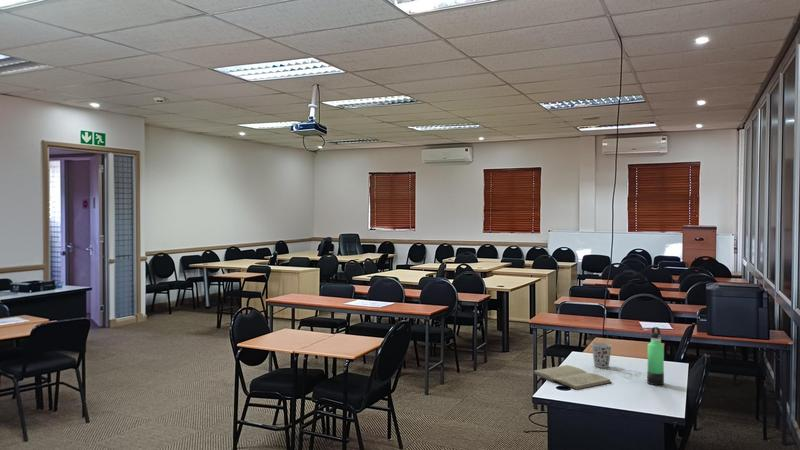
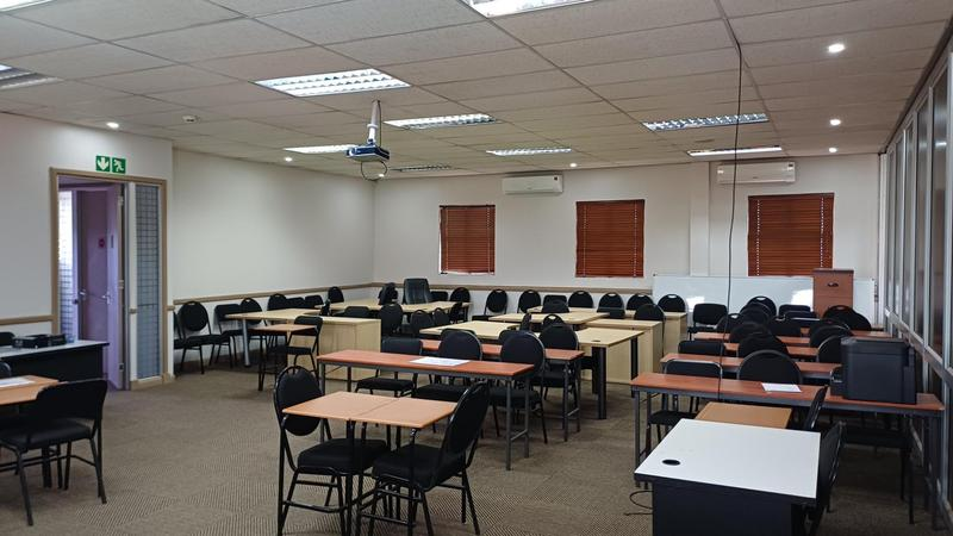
- book [532,364,613,391]
- cup [591,342,613,369]
- thermos bottle [646,326,665,386]
